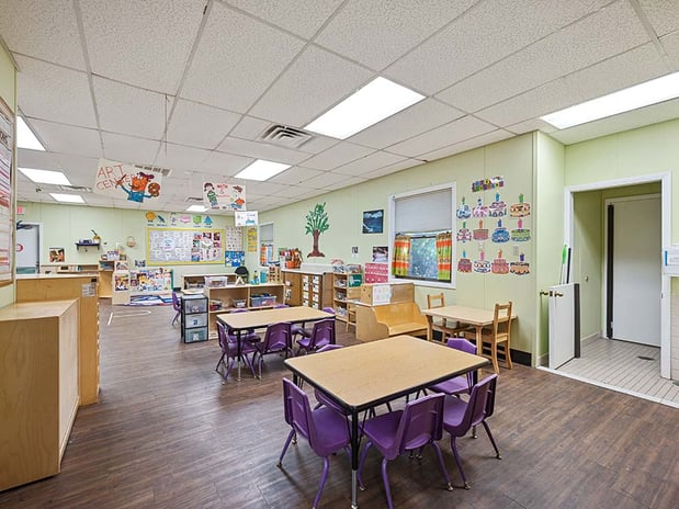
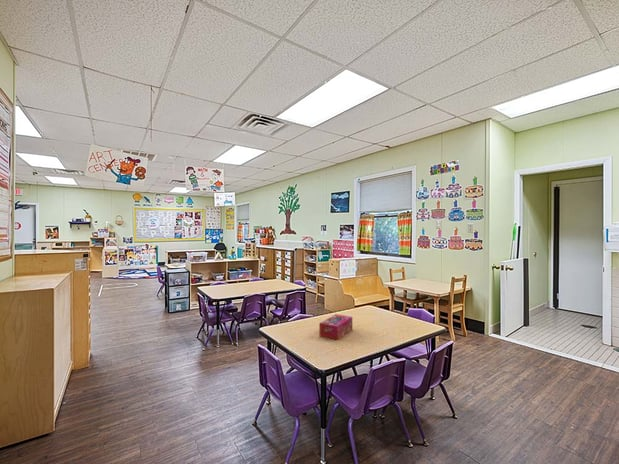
+ tissue box [318,313,353,341]
